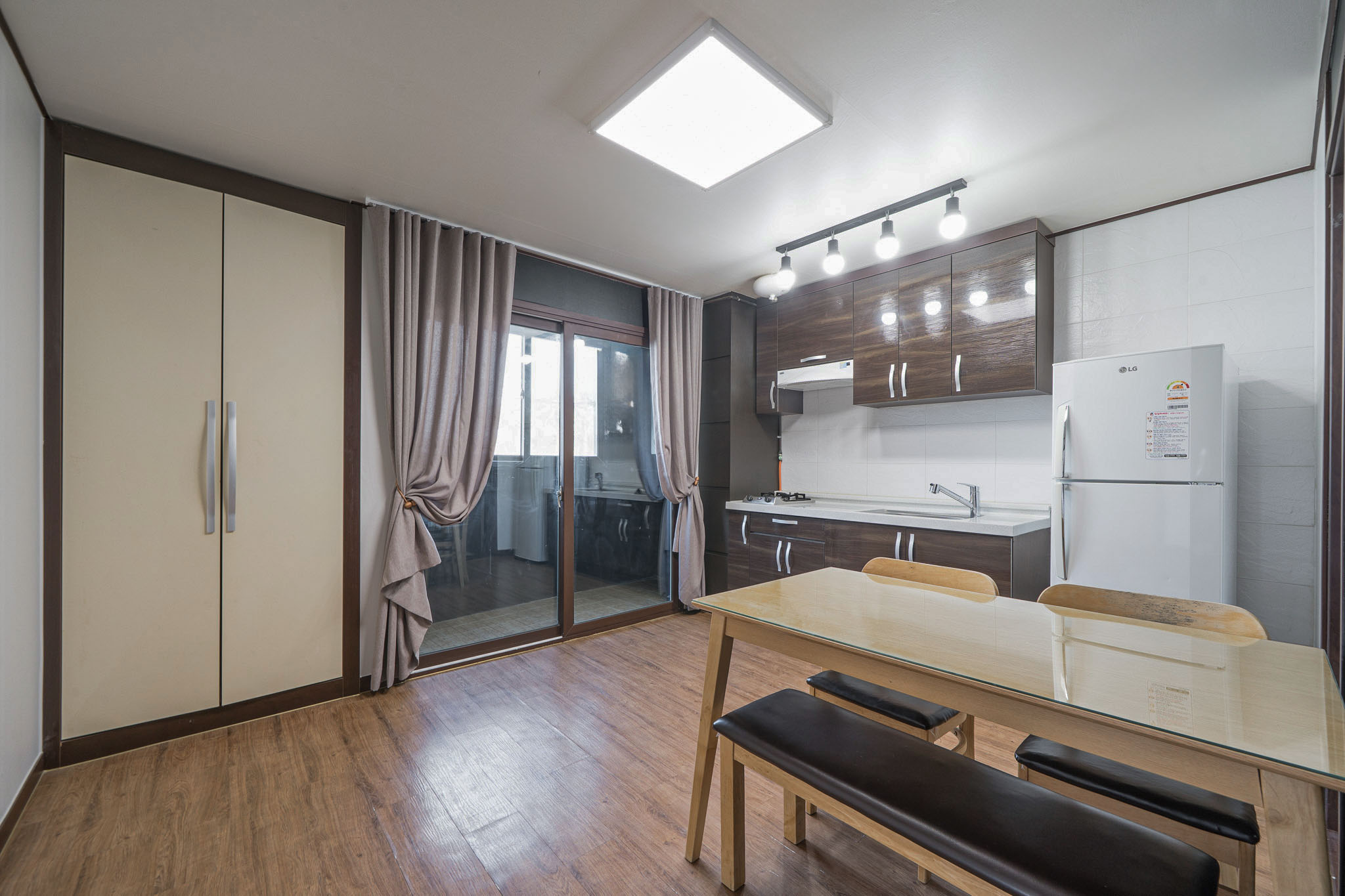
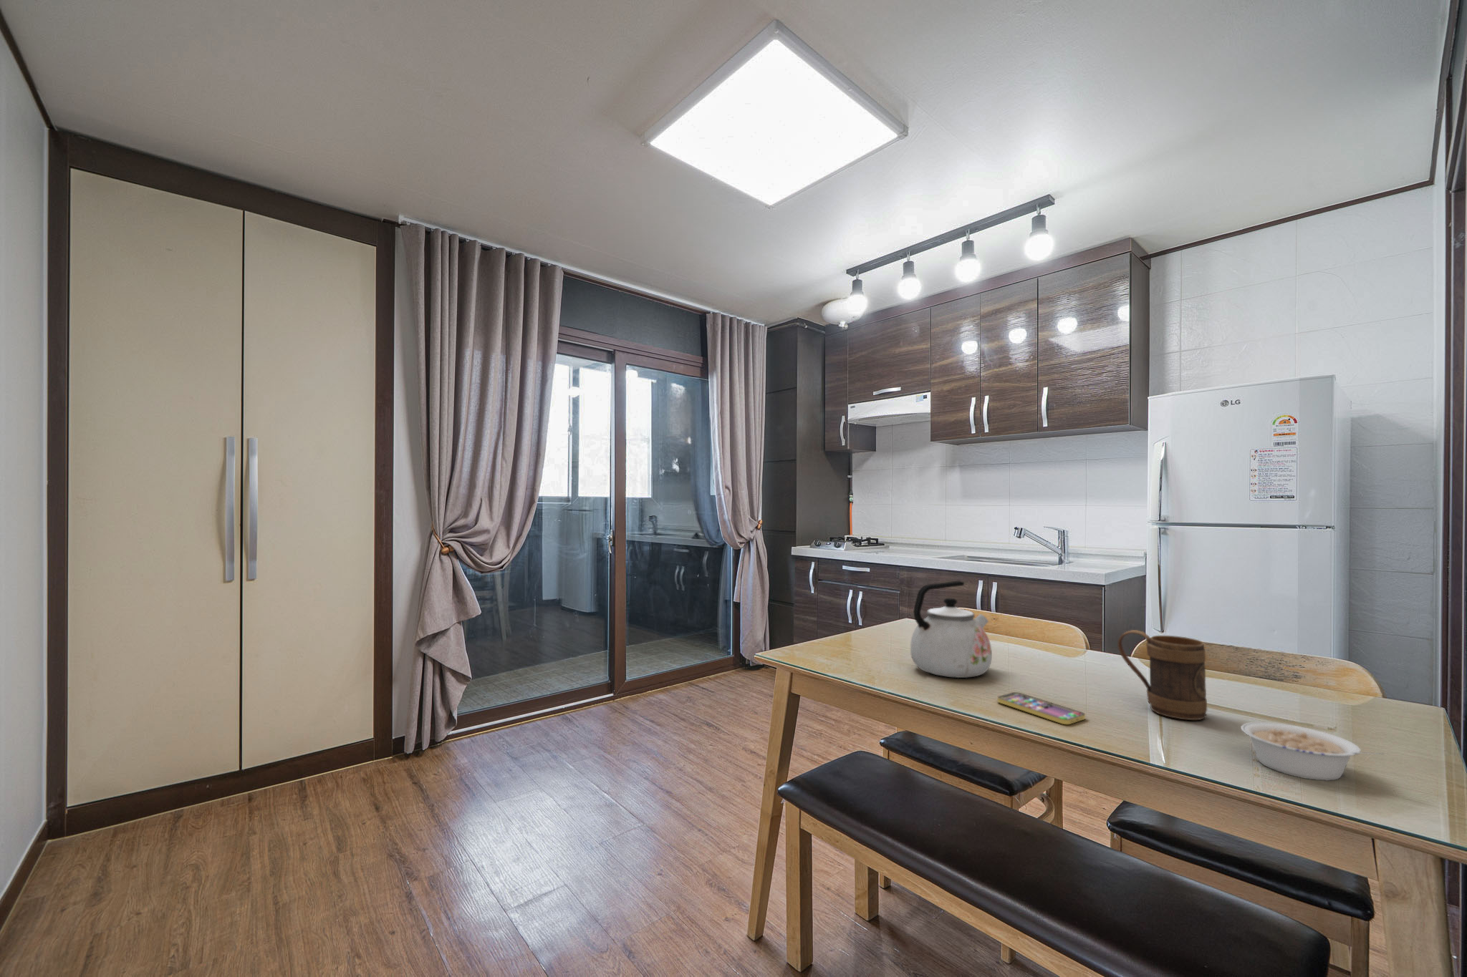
+ kettle [910,580,993,678]
+ legume [1240,722,1385,782]
+ mug [1117,629,1207,721]
+ smartphone [997,691,1086,725]
